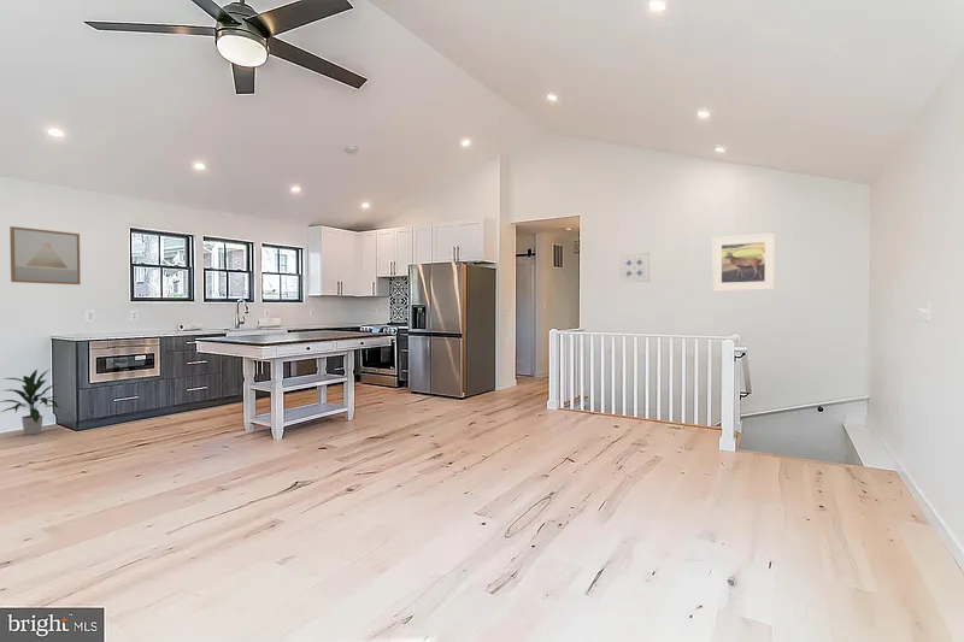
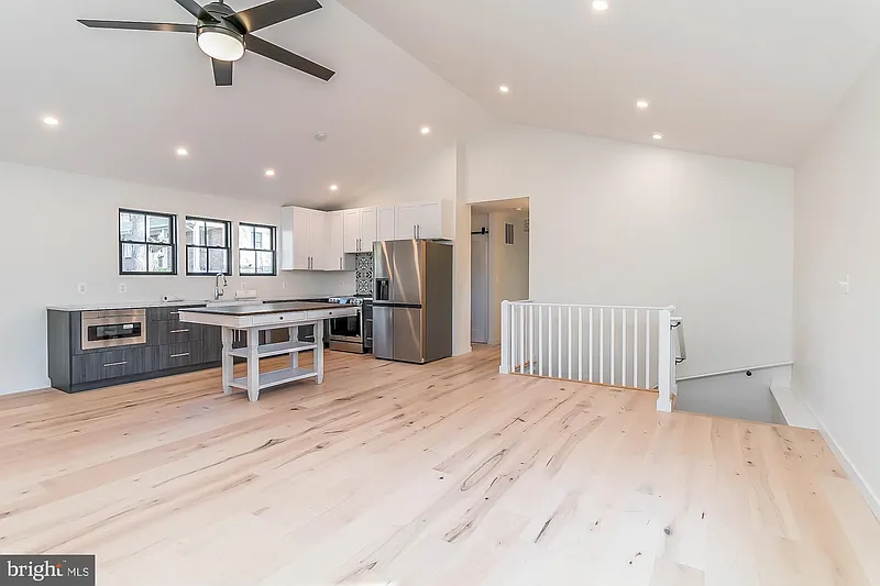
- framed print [711,231,776,293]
- wall art [8,225,82,285]
- wall art [618,252,651,284]
- indoor plant [0,367,61,436]
